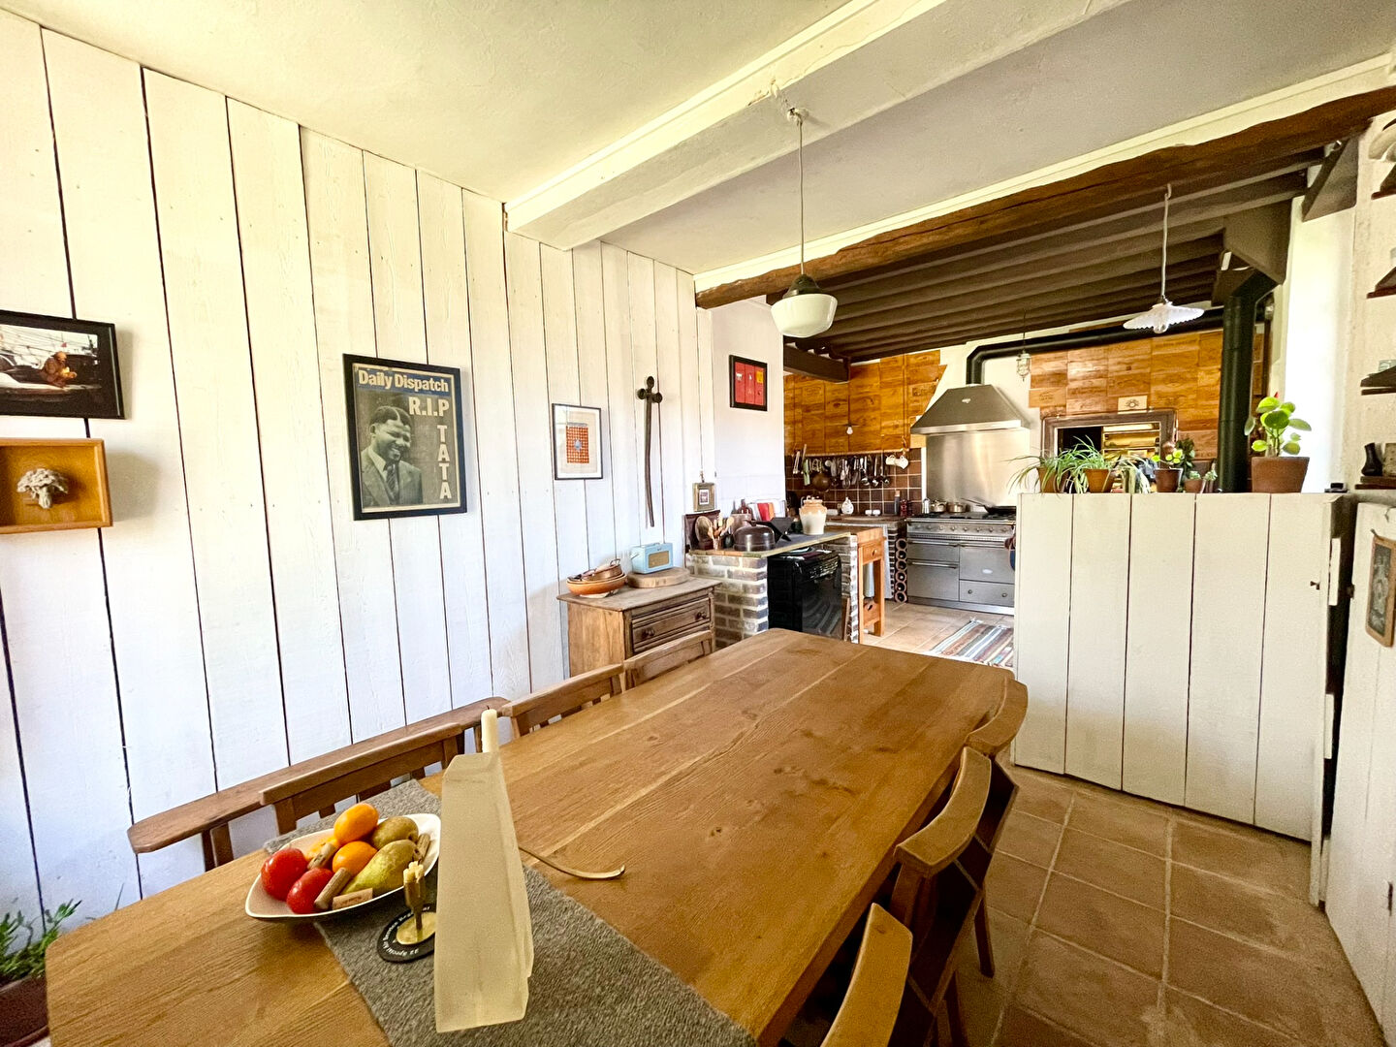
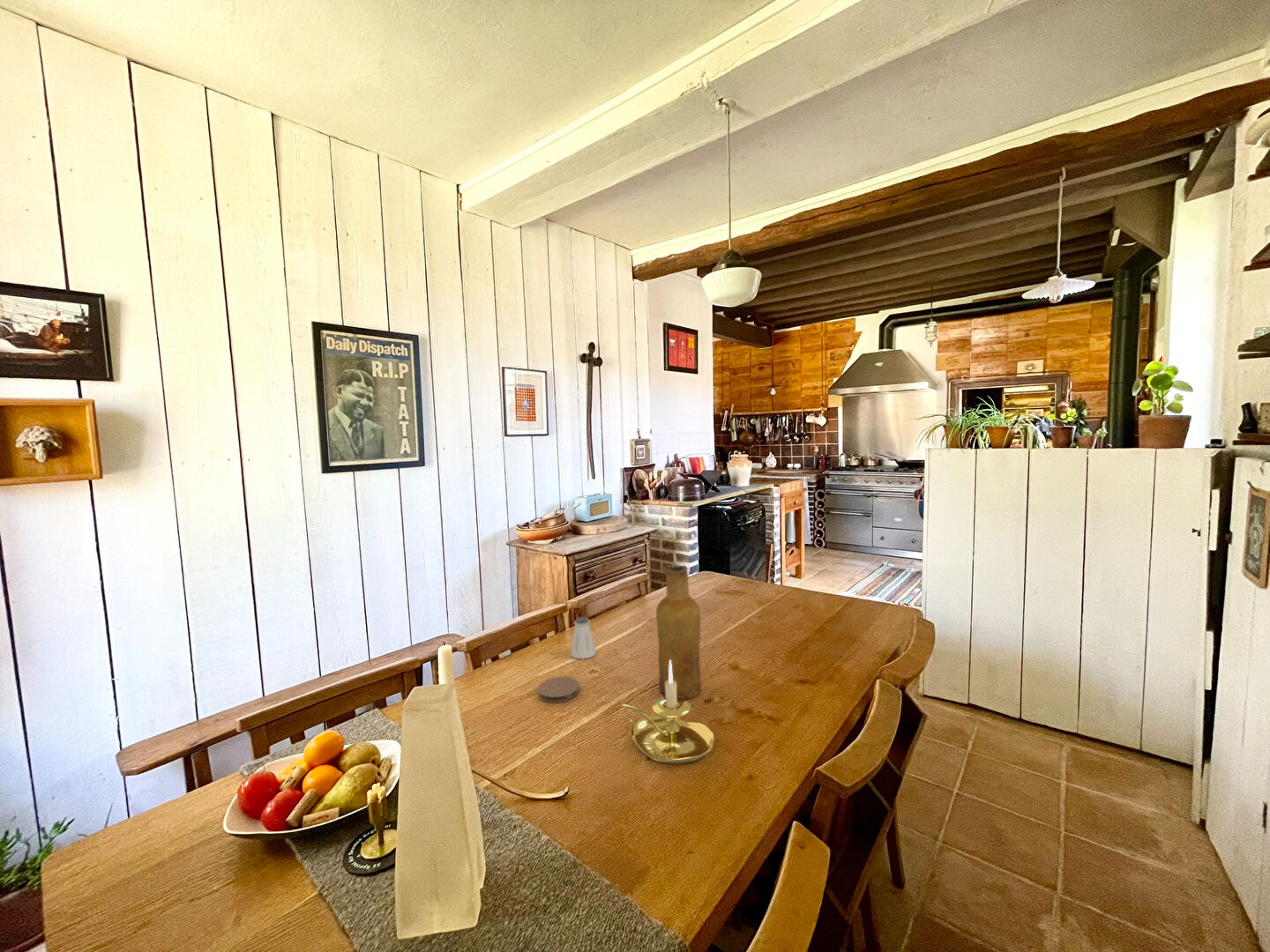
+ coaster [536,676,580,703]
+ candle holder [621,660,716,764]
+ saltshaker [570,616,597,659]
+ vase [655,565,702,700]
